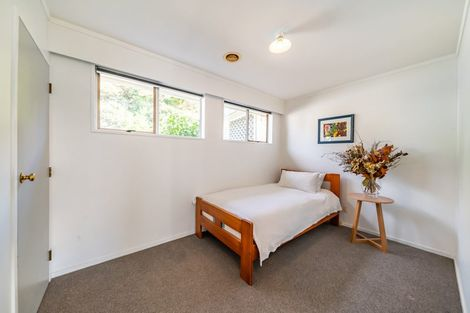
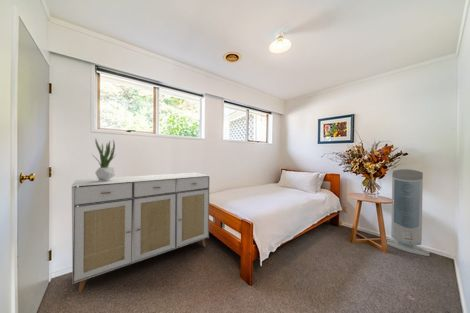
+ sideboard [70,171,210,295]
+ potted plant [91,139,116,181]
+ air purifier [386,168,431,257]
